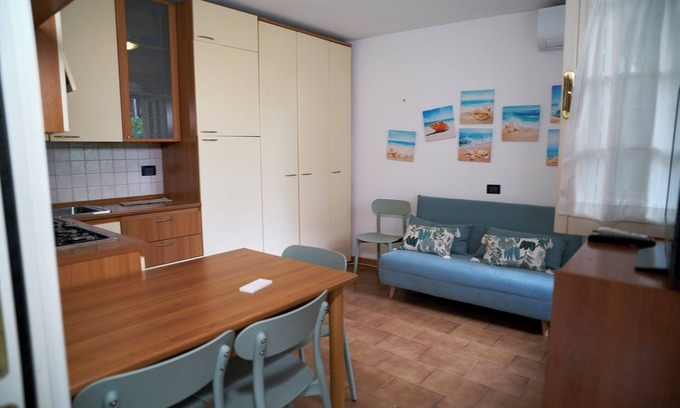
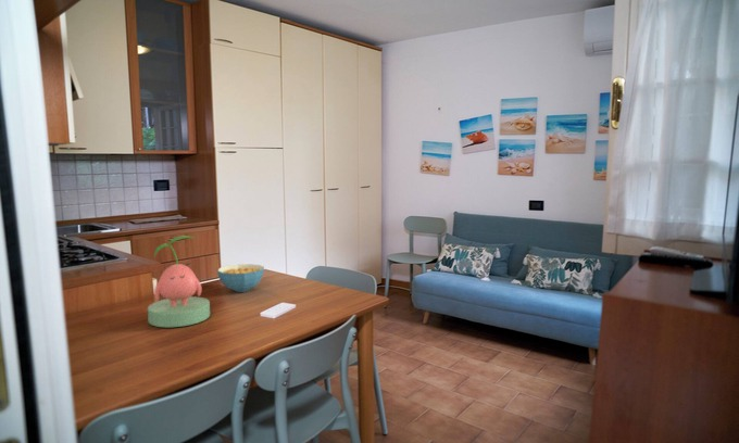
+ plant [147,235,211,328]
+ cereal bowl [216,263,265,293]
